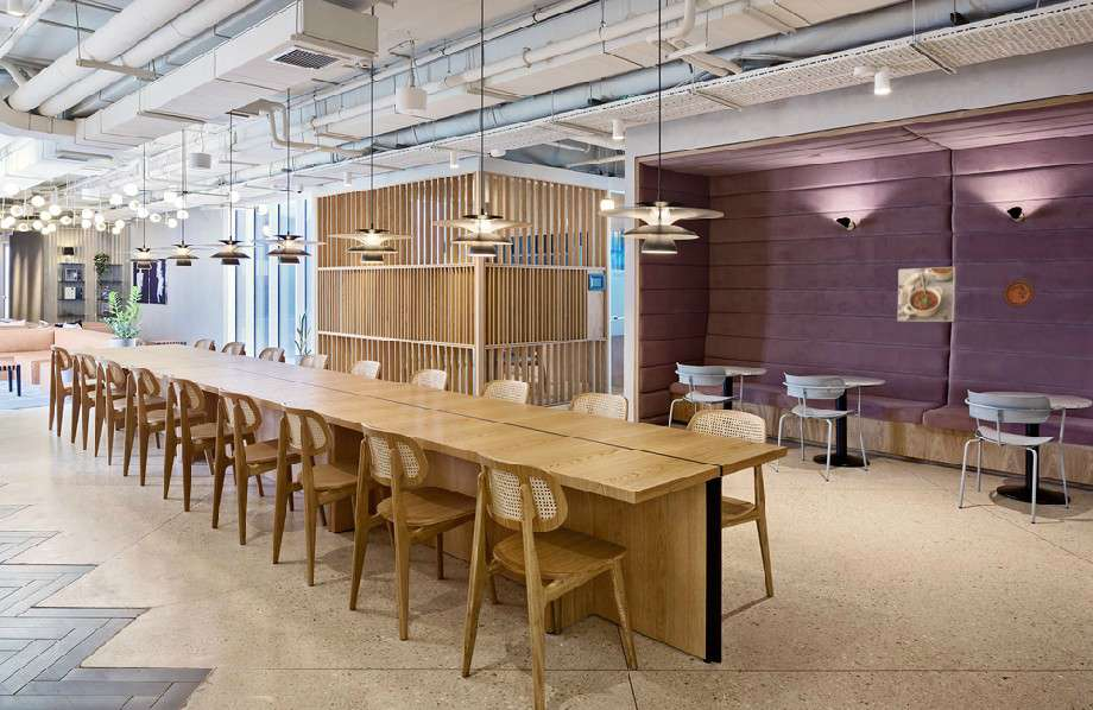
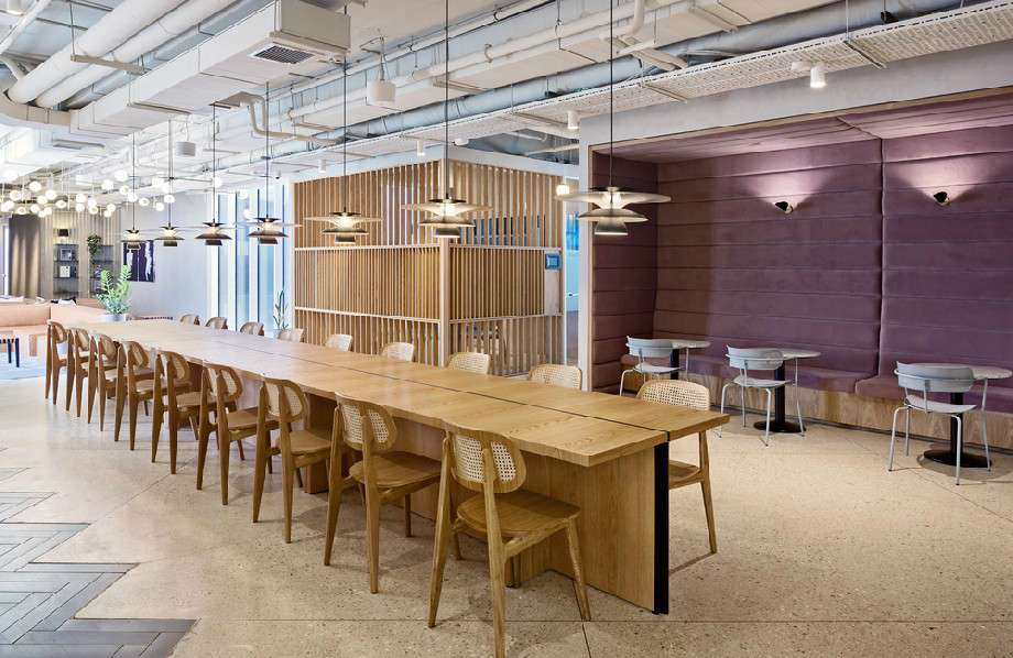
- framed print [897,266,956,323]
- decorative plate [1002,278,1036,309]
